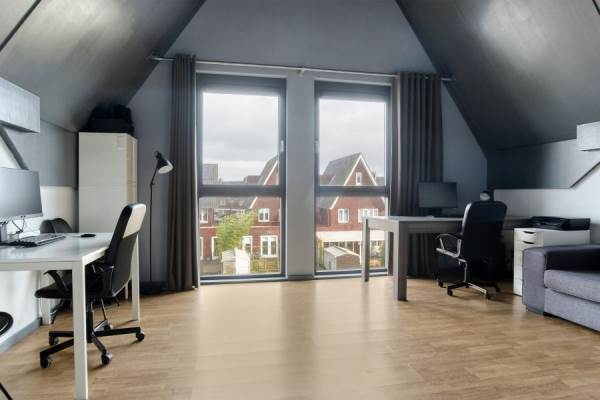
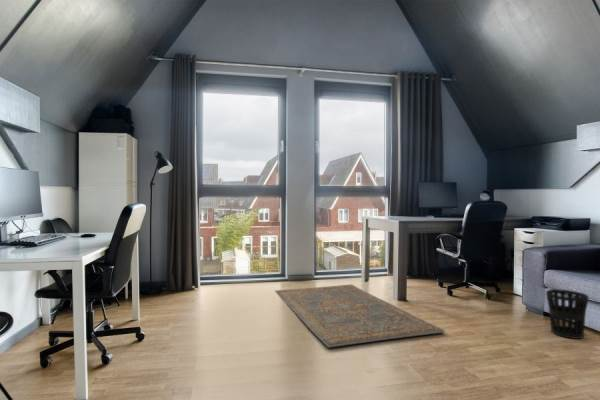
+ wastebasket [545,288,589,340]
+ rug [274,283,446,348]
